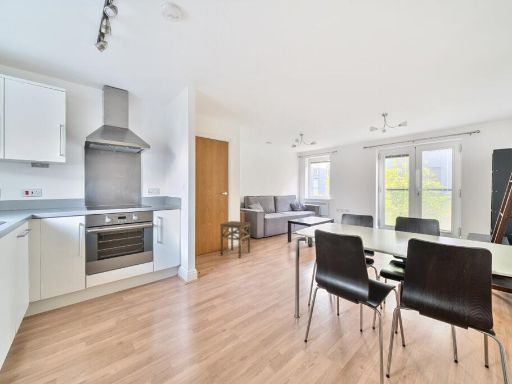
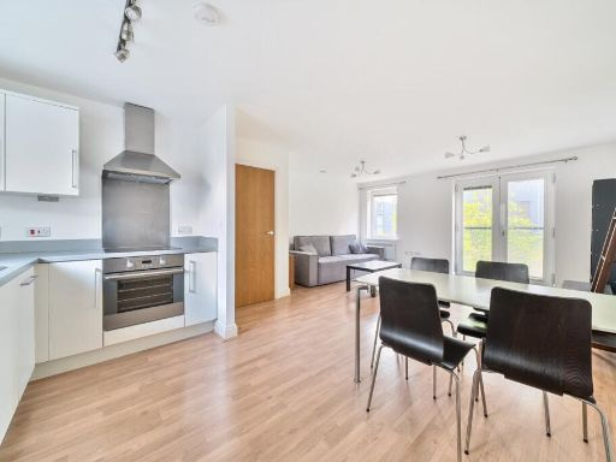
- side table [219,220,251,259]
